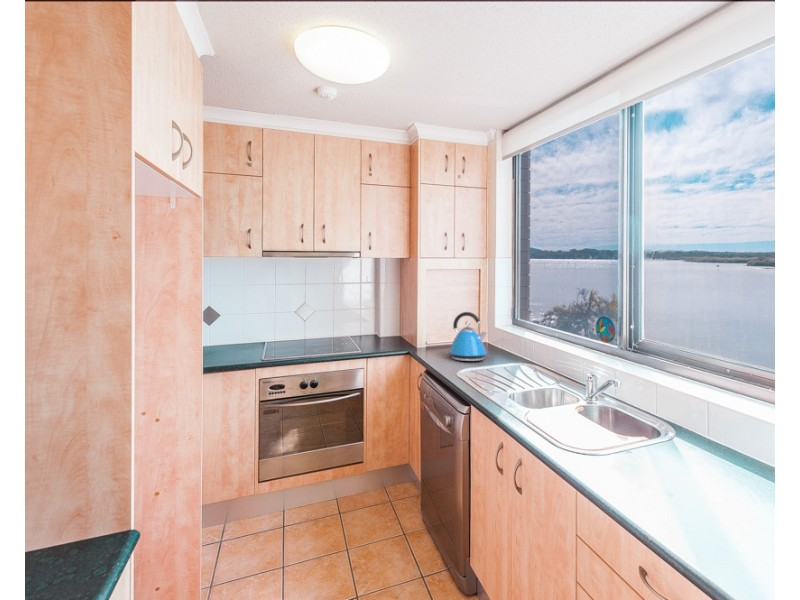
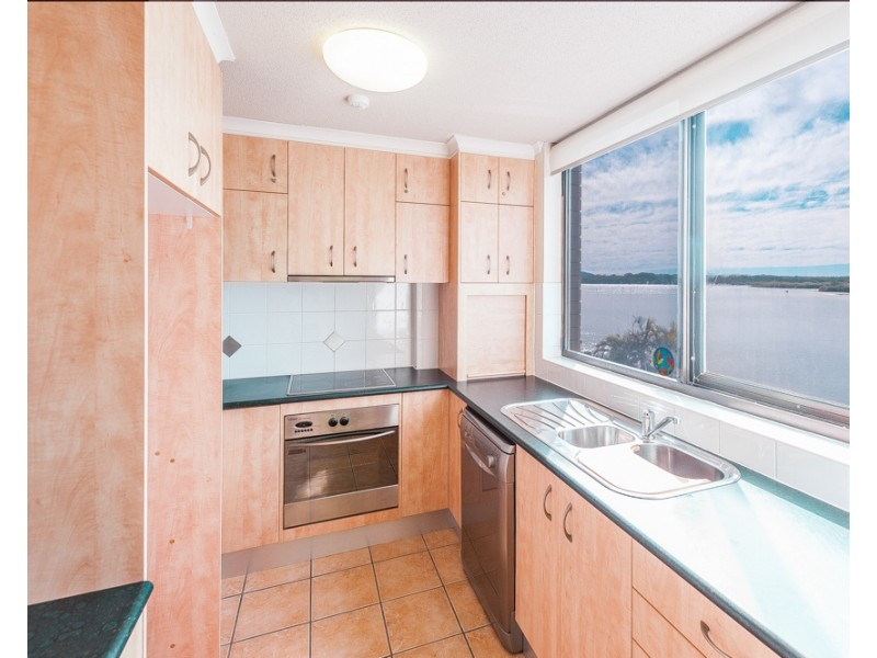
- kettle [445,311,488,362]
